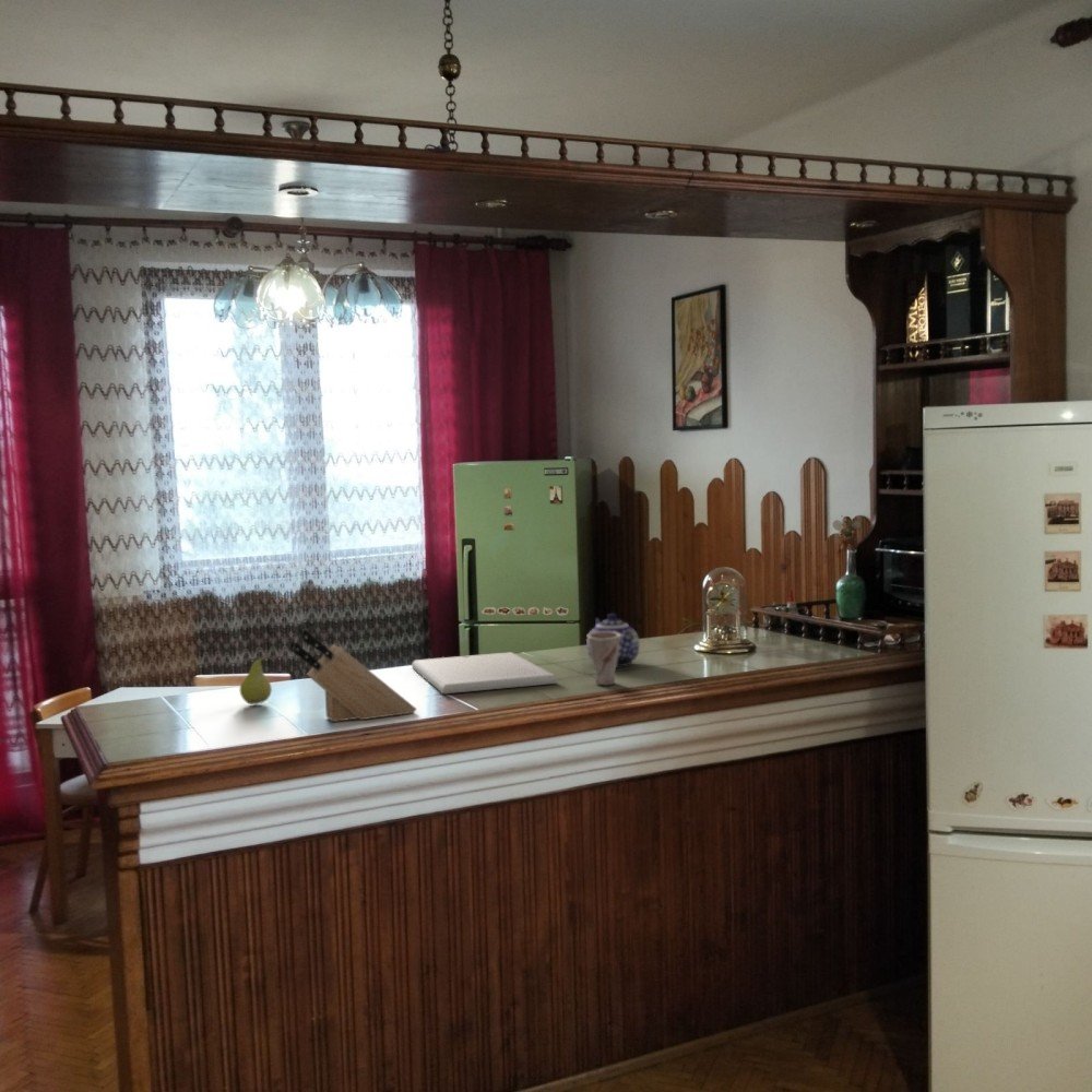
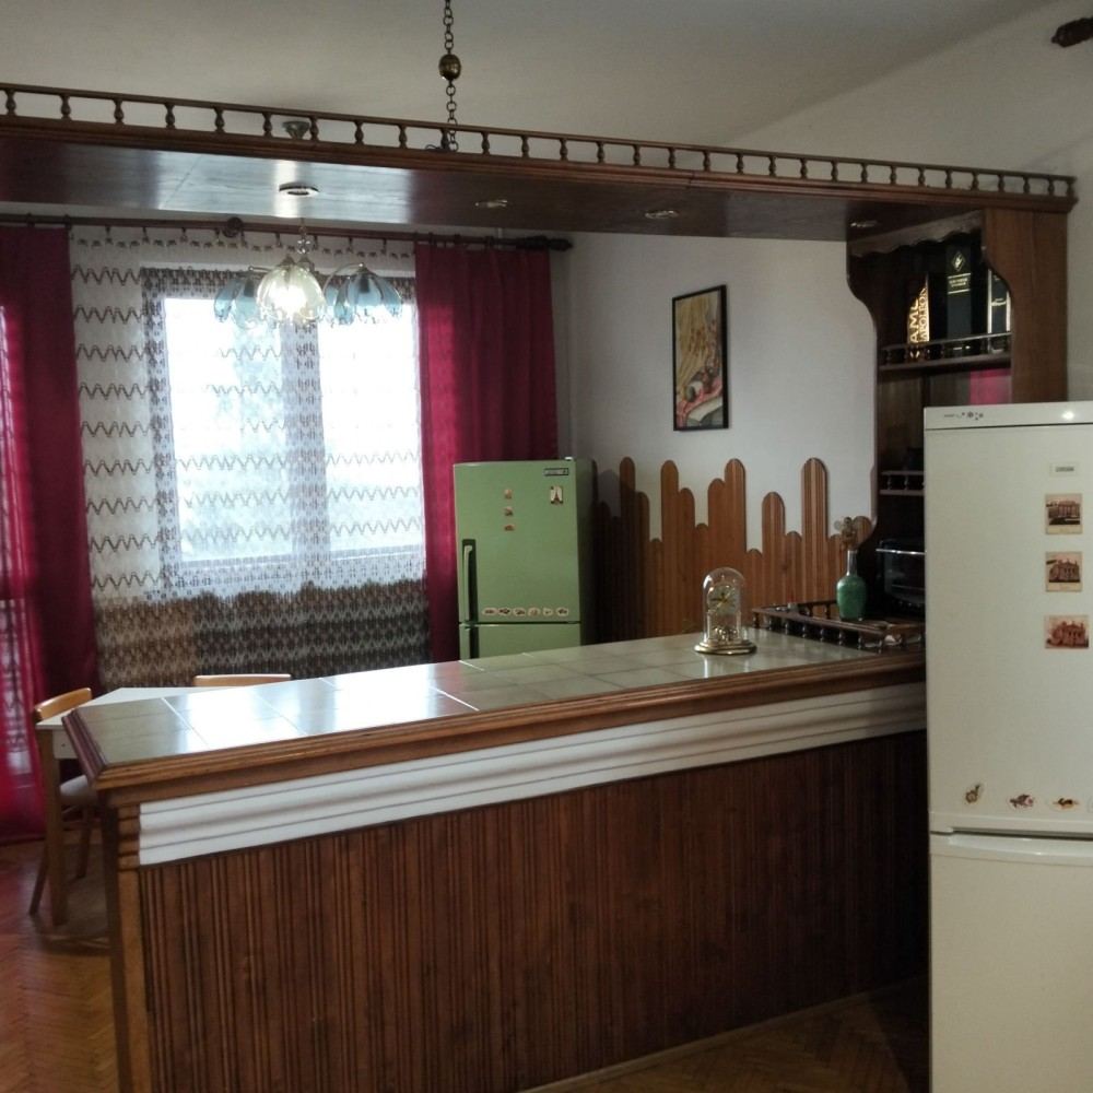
- cup [586,631,621,686]
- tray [411,651,559,695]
- fruit [239,652,273,705]
- teapot [585,613,640,668]
- knife block [288,624,418,723]
